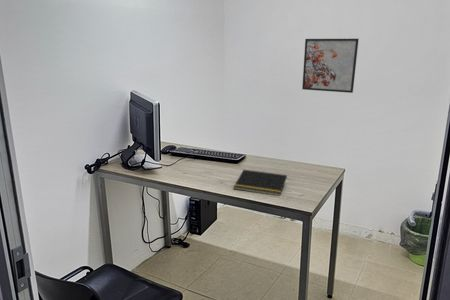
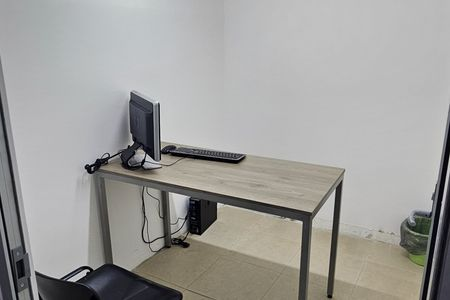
- notepad [233,169,288,197]
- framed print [301,38,360,94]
